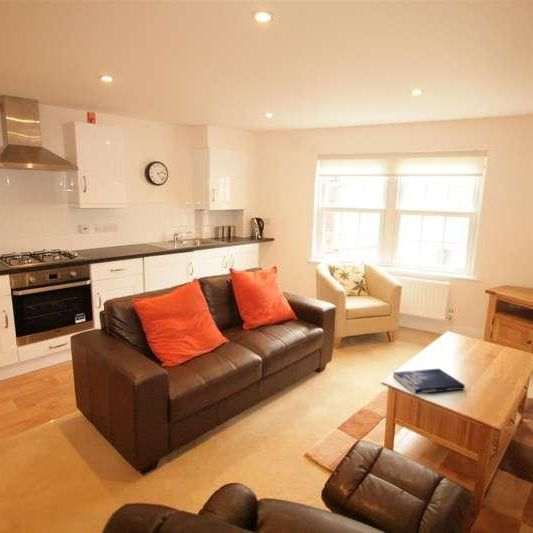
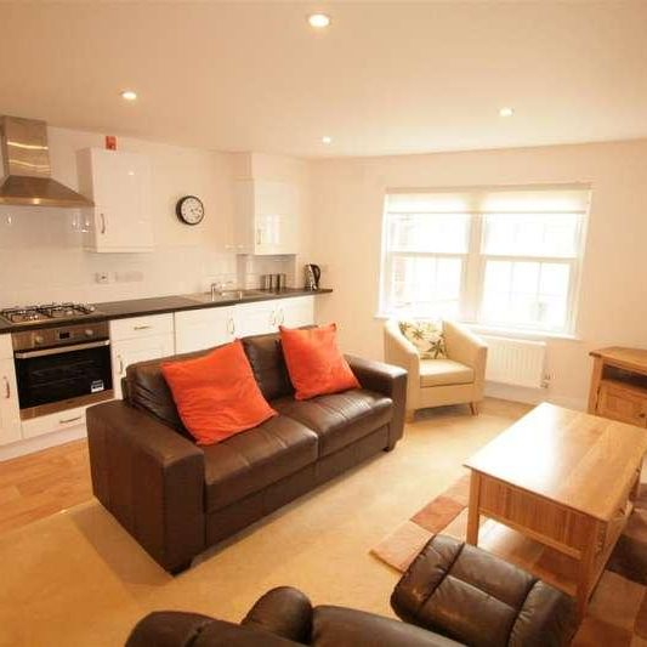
- book [392,368,466,395]
